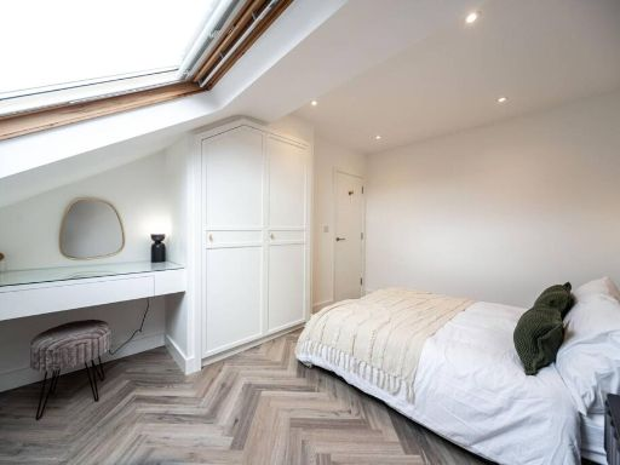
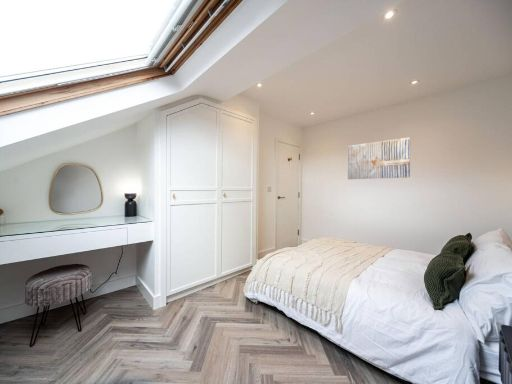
+ wall art [347,136,411,180]
